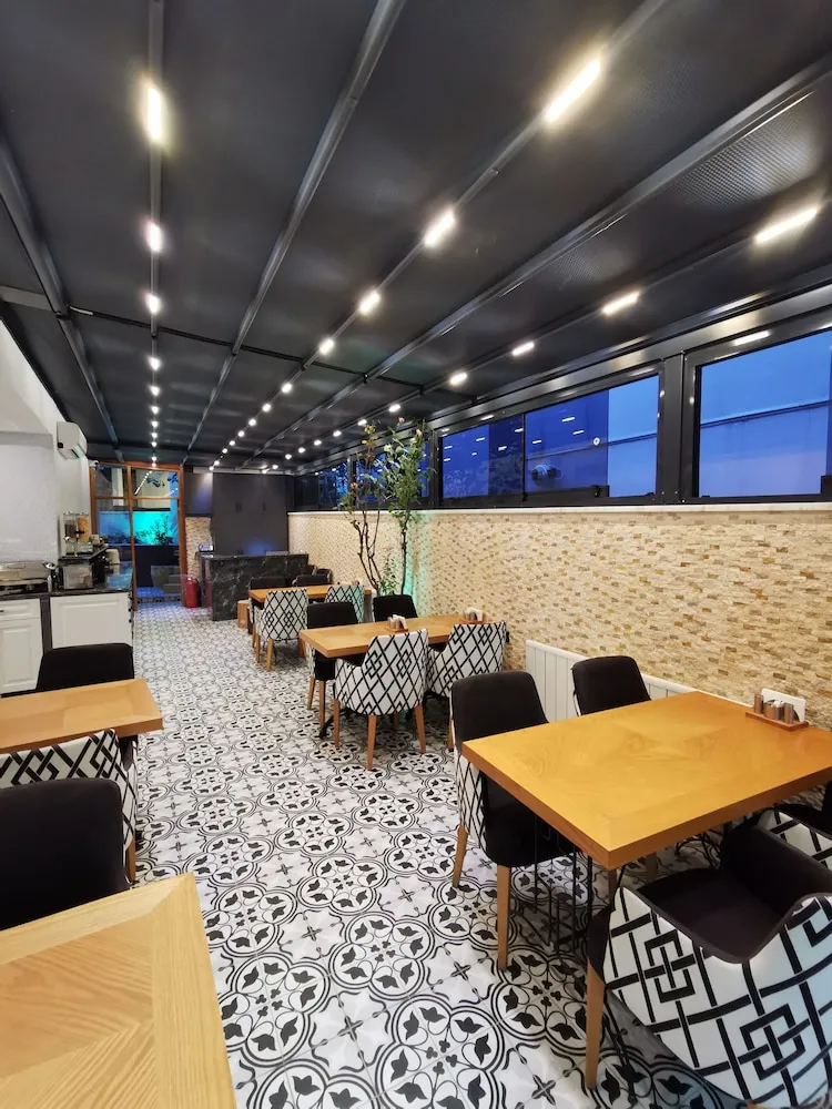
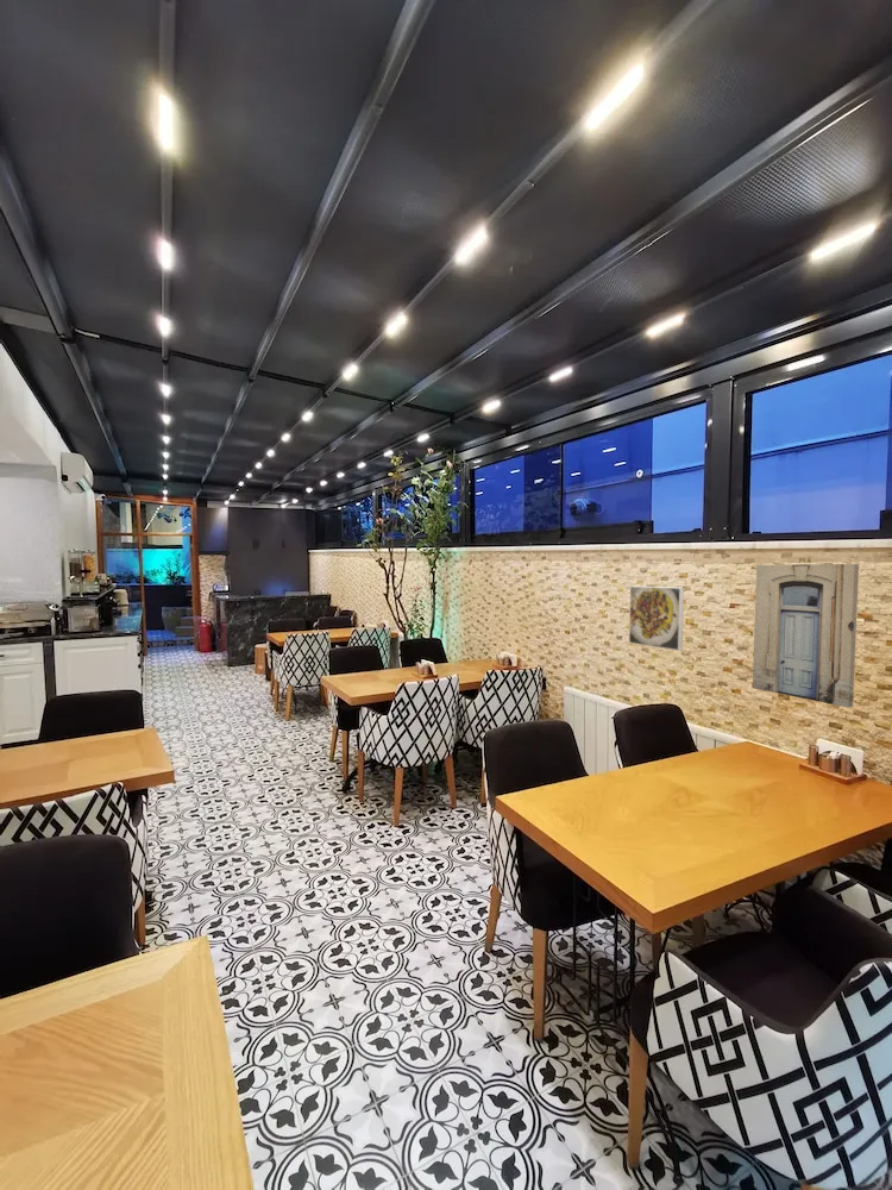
+ wall art [752,563,860,709]
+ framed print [628,585,685,652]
